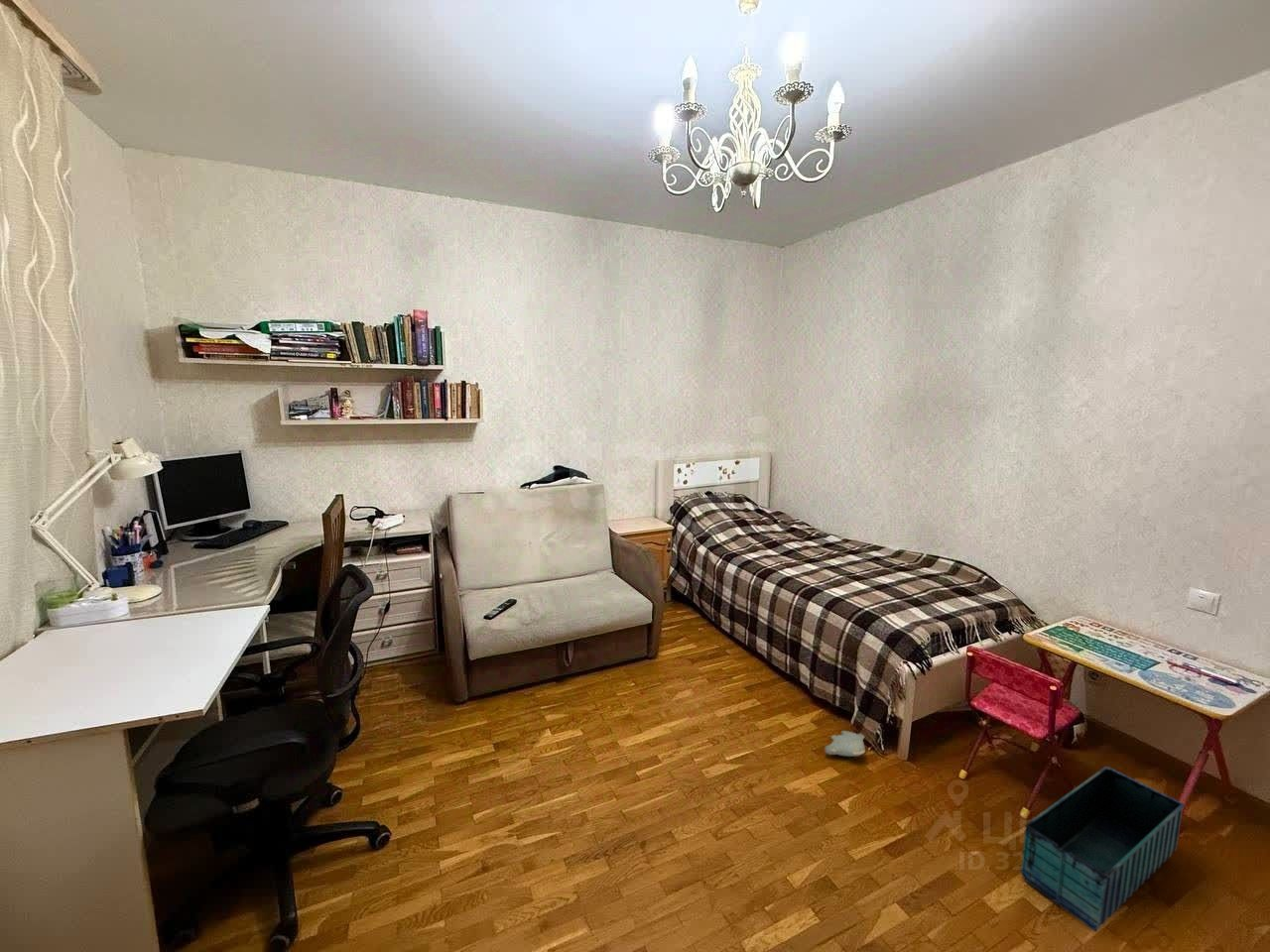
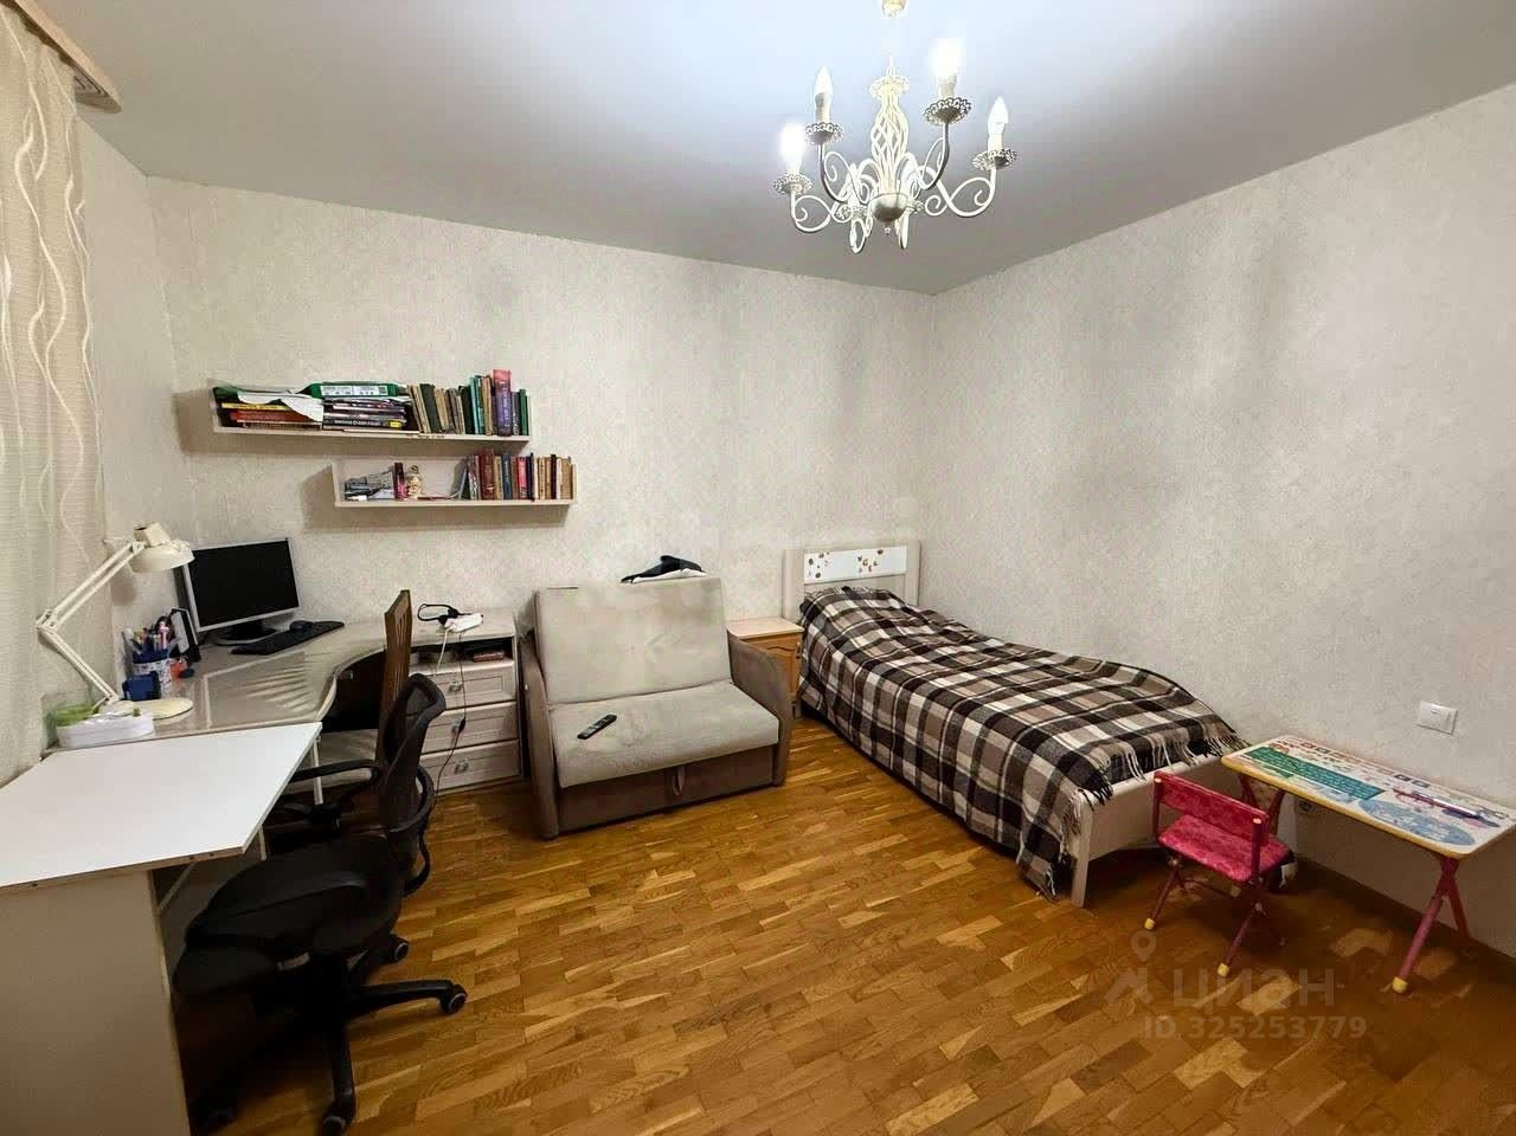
- plush toy [824,730,866,758]
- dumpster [1019,766,1186,933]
